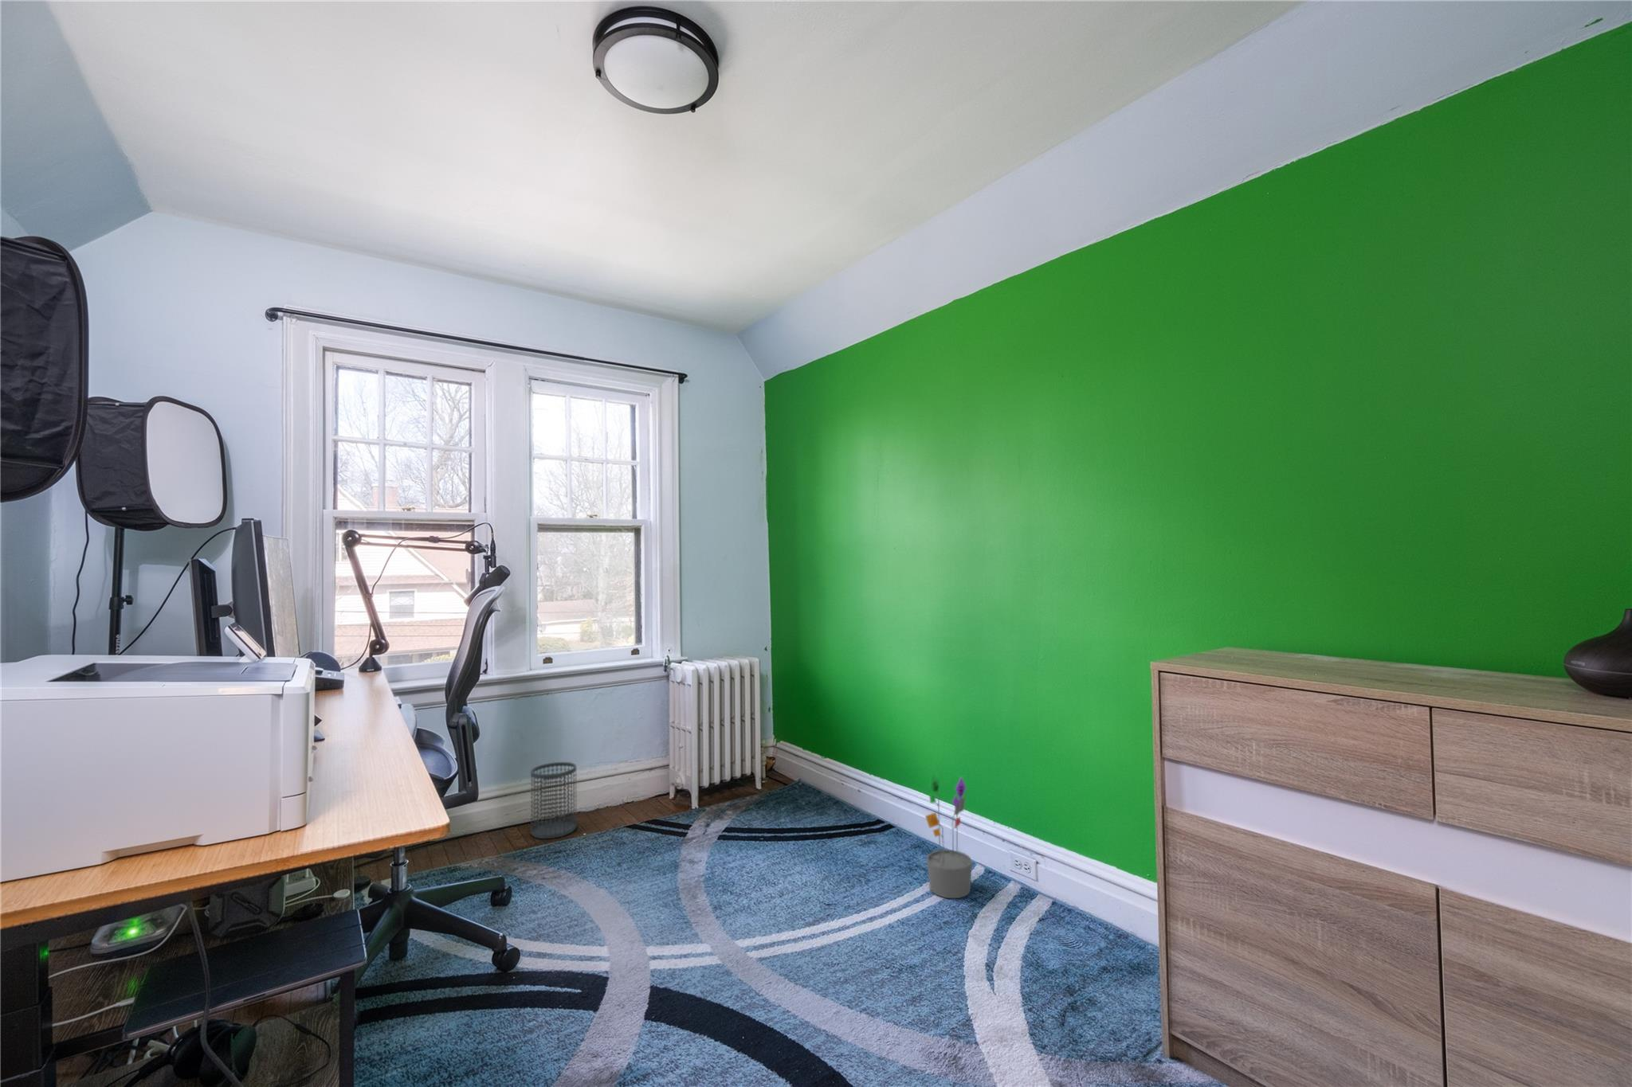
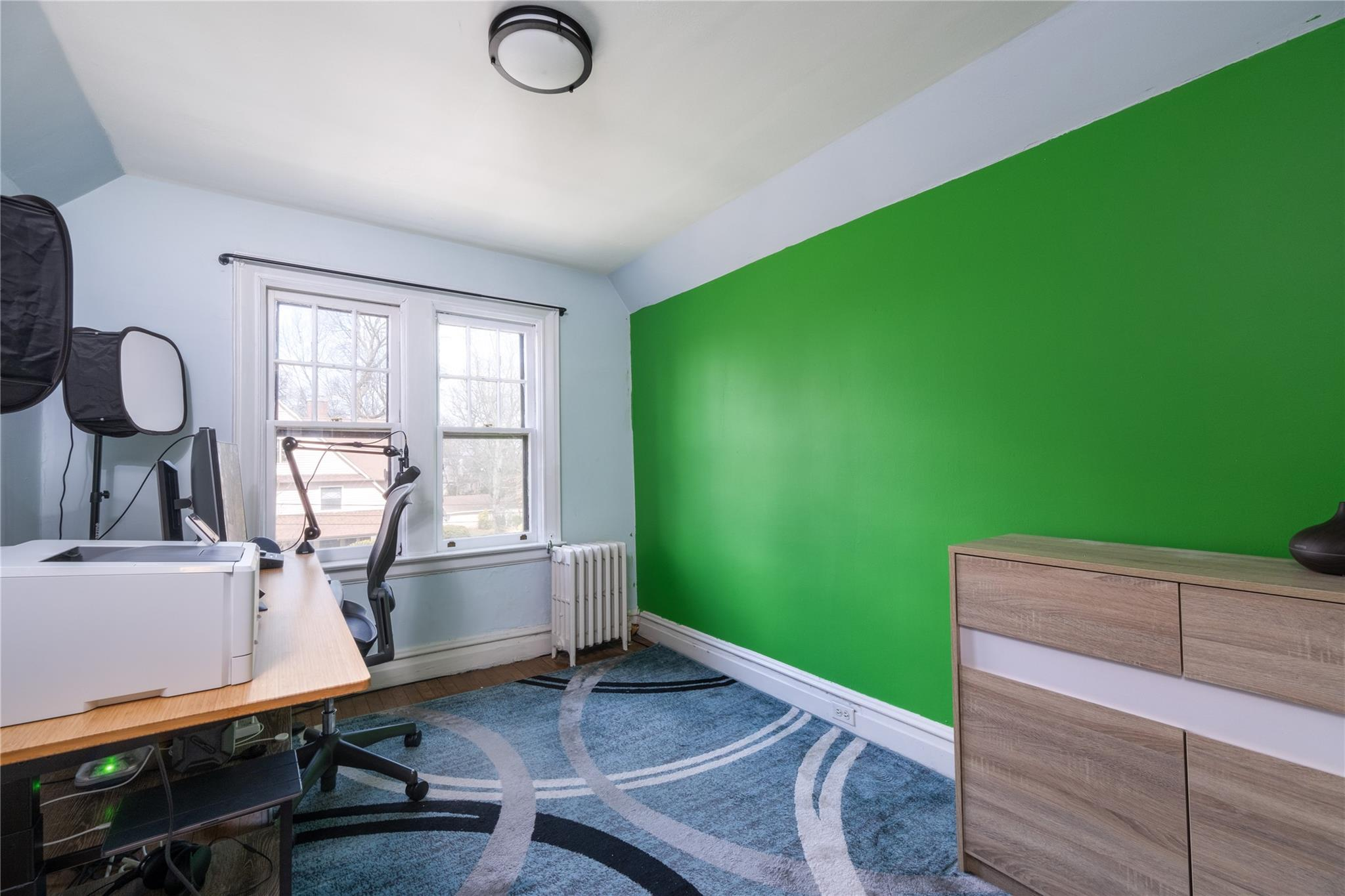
- wastebasket [530,762,578,840]
- decorative plant [925,774,973,899]
